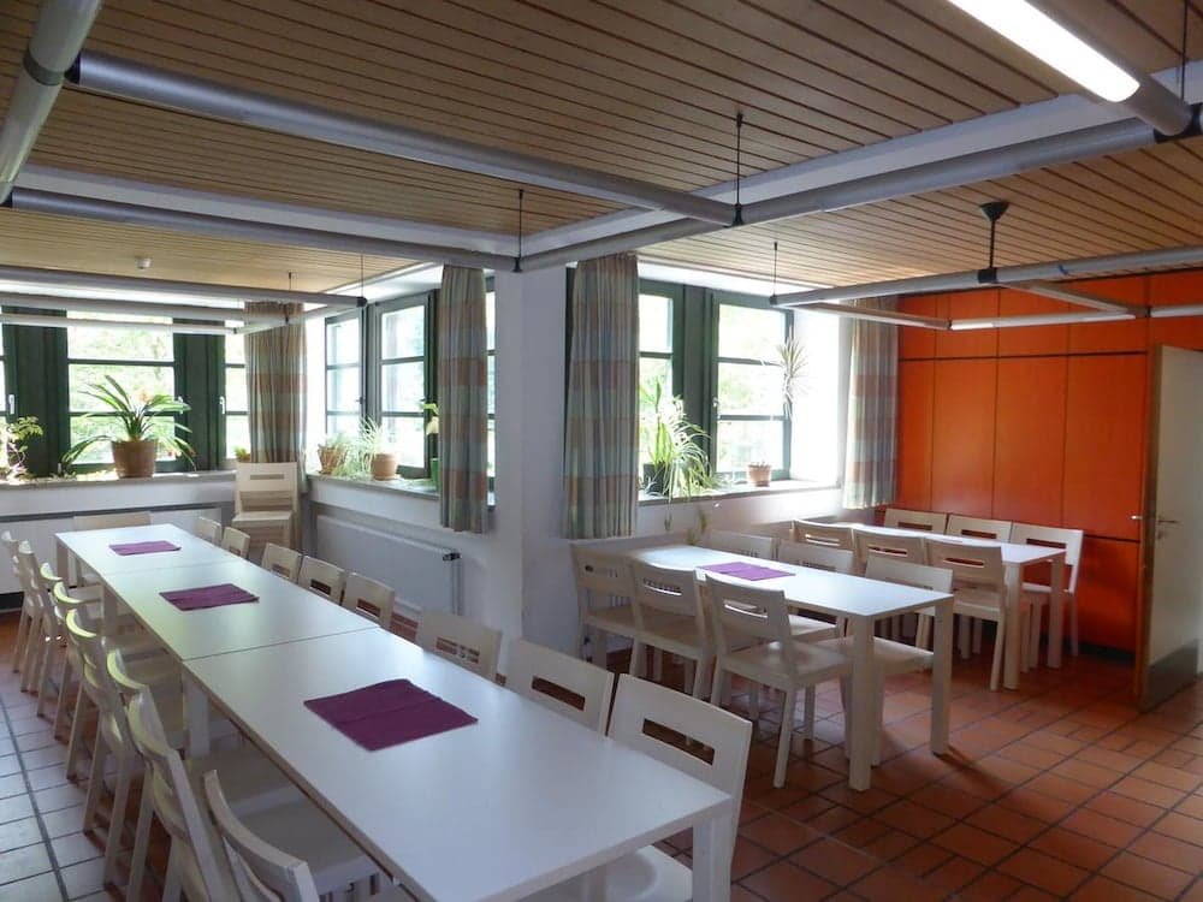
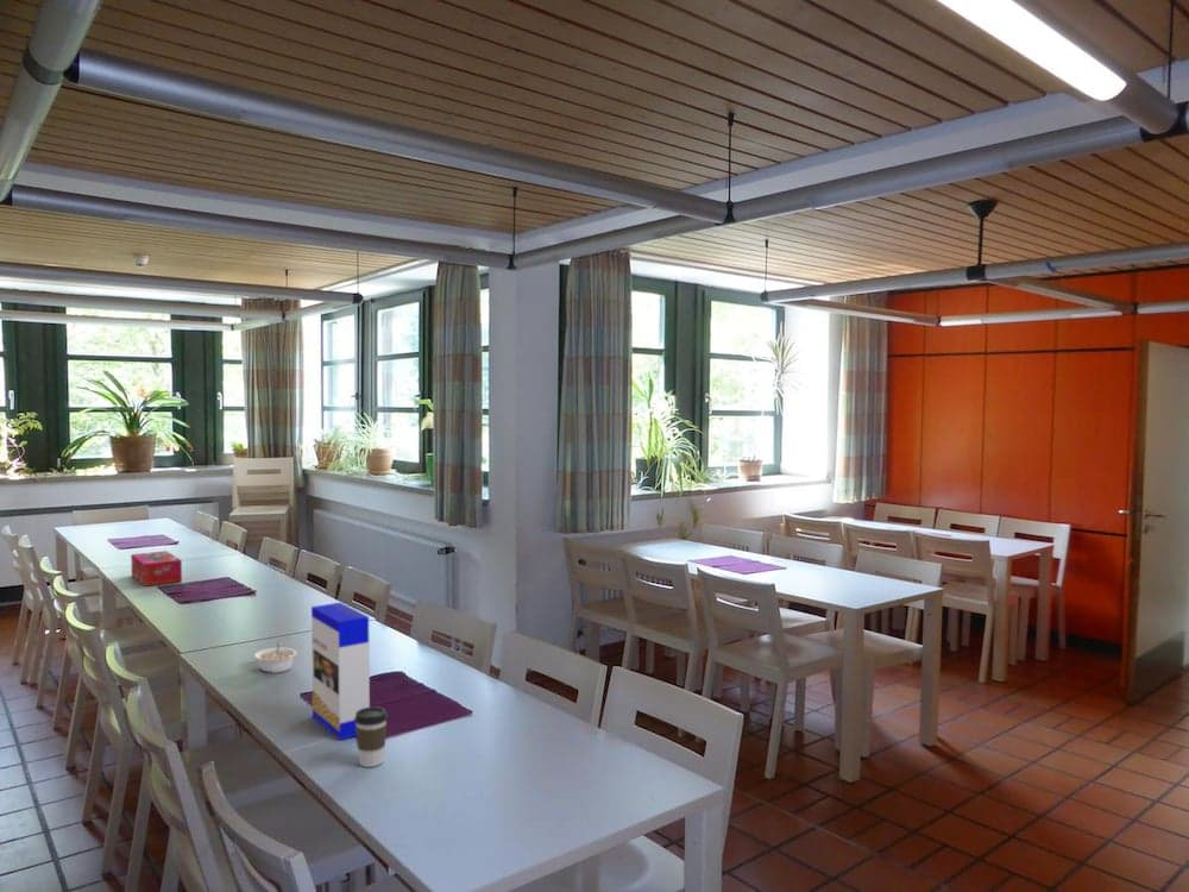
+ legume [253,641,298,674]
+ tissue box [130,549,183,588]
+ coffee cup [354,705,389,768]
+ cereal box [310,602,371,741]
